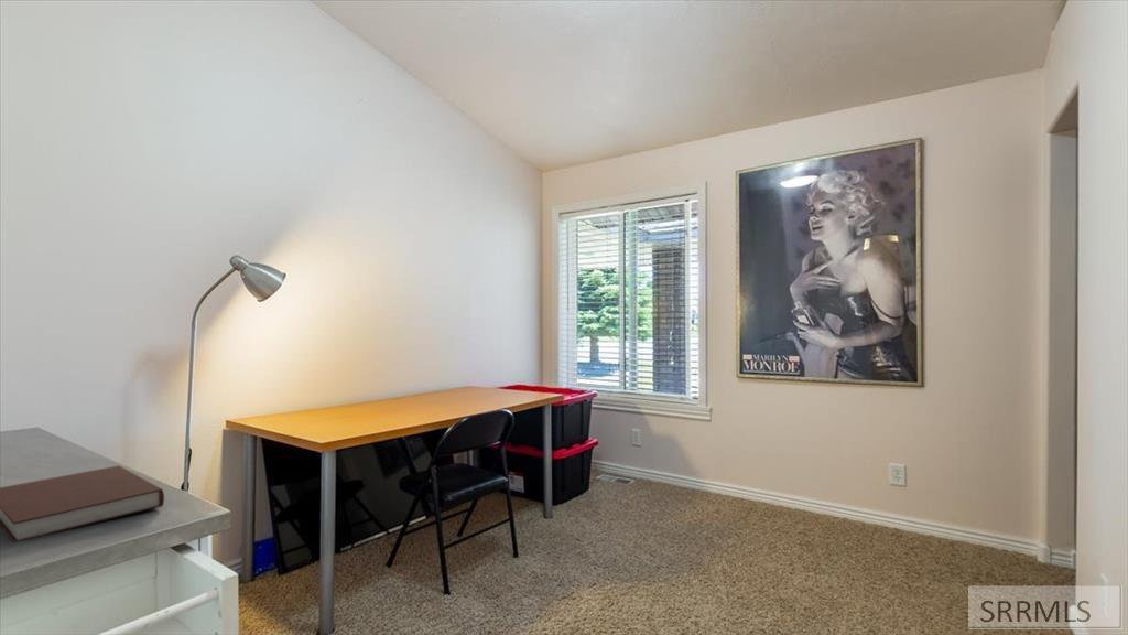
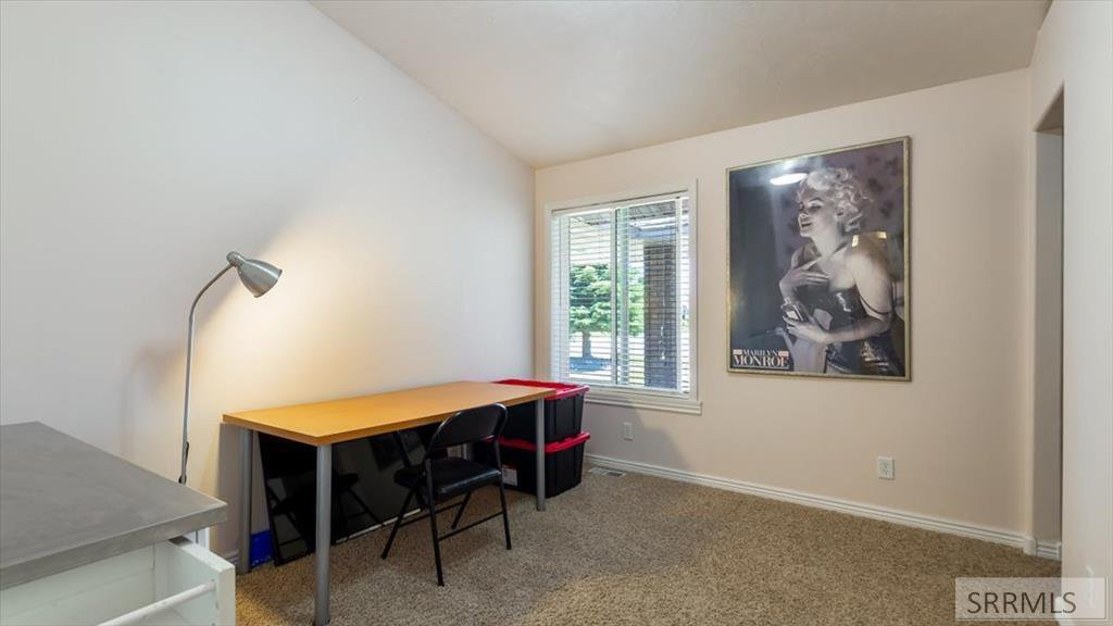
- notebook [0,464,165,543]
